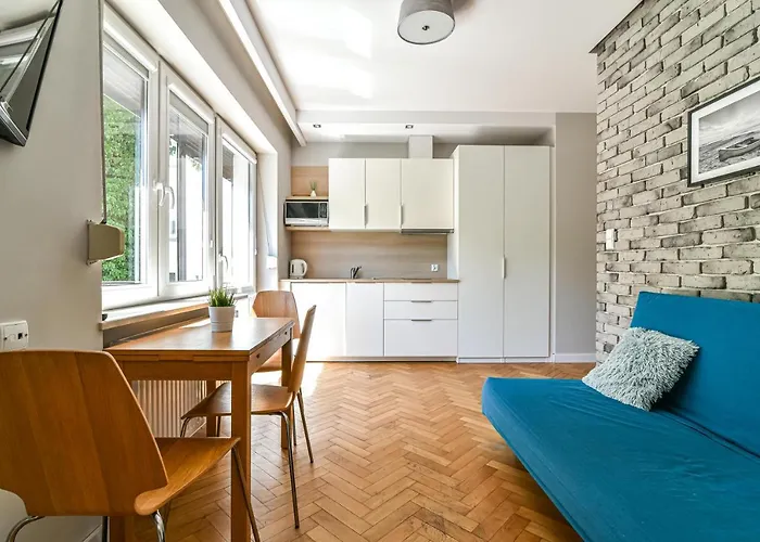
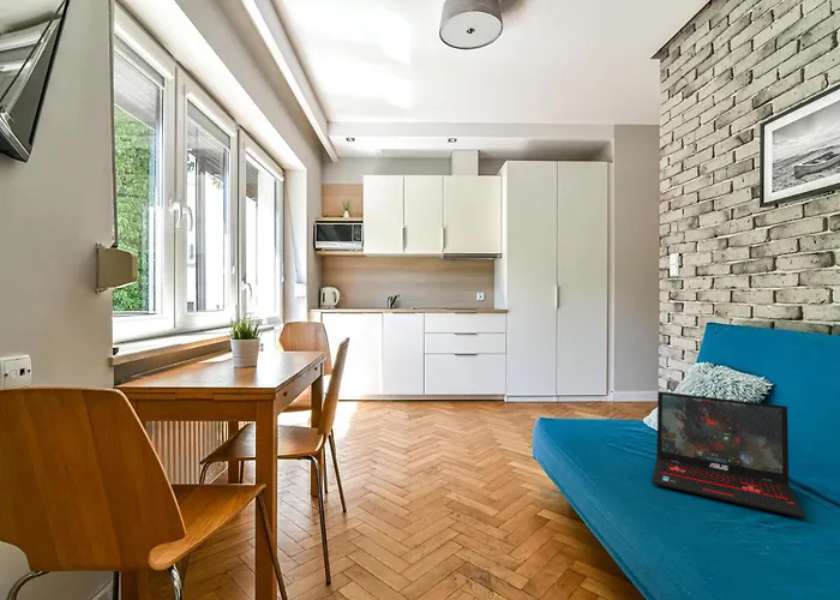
+ laptop [650,390,806,520]
